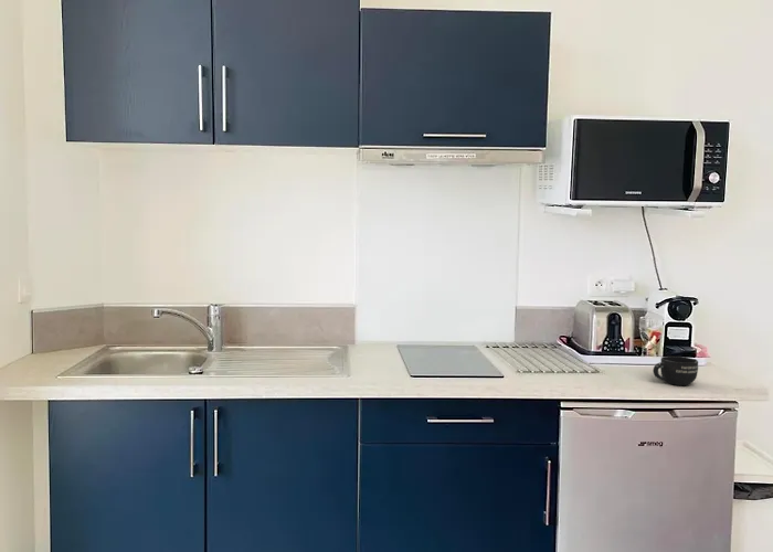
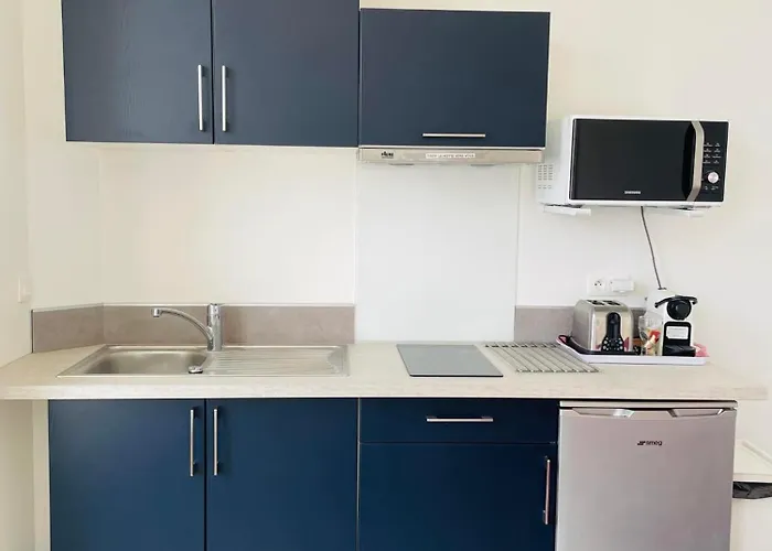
- mug [652,354,699,386]
